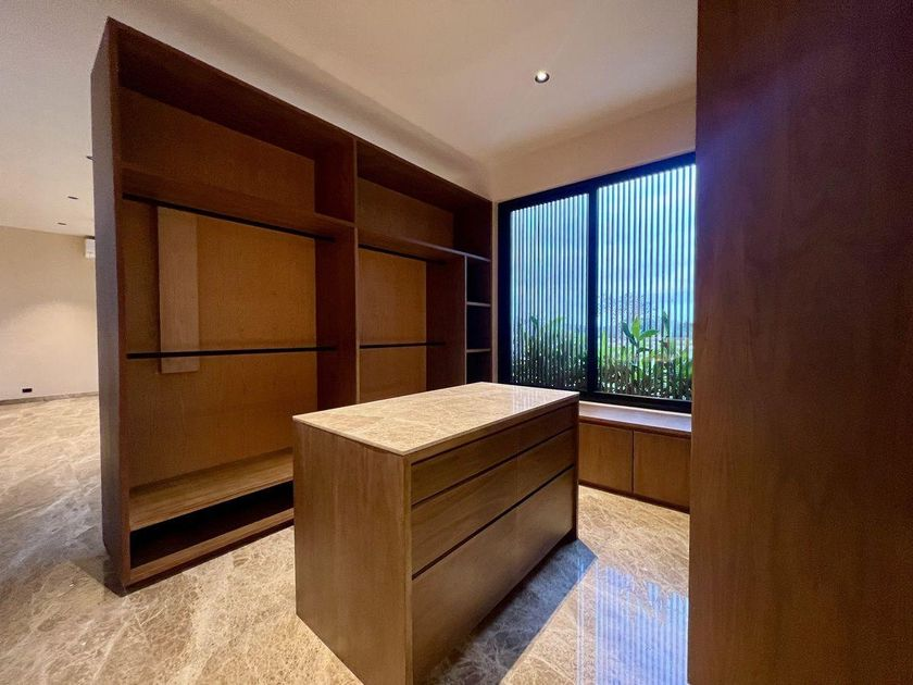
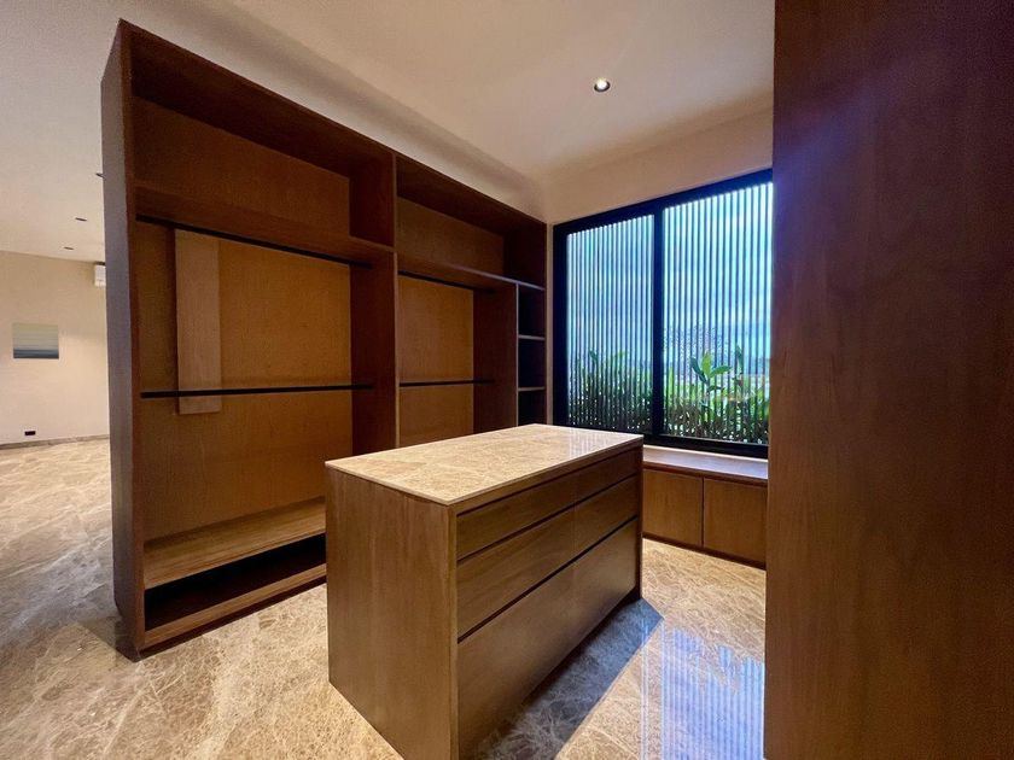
+ wall art [11,321,60,361]
